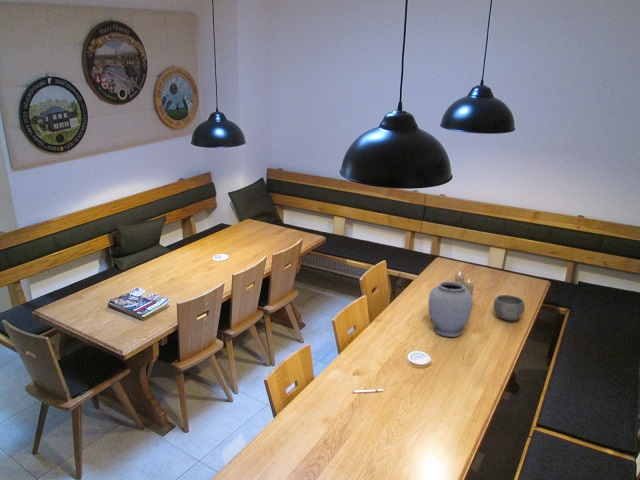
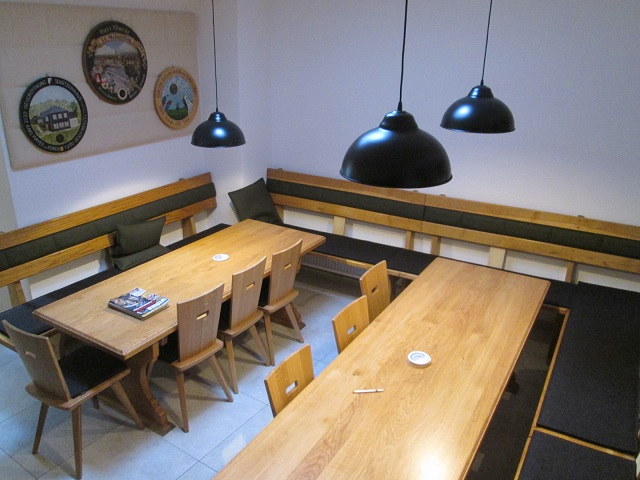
- vase [427,280,474,338]
- candle [454,271,475,296]
- bowl [493,294,526,321]
